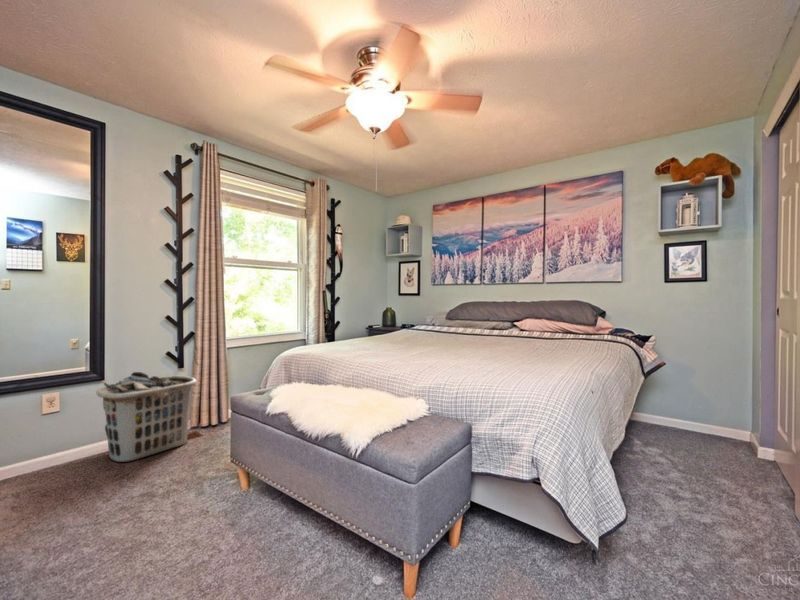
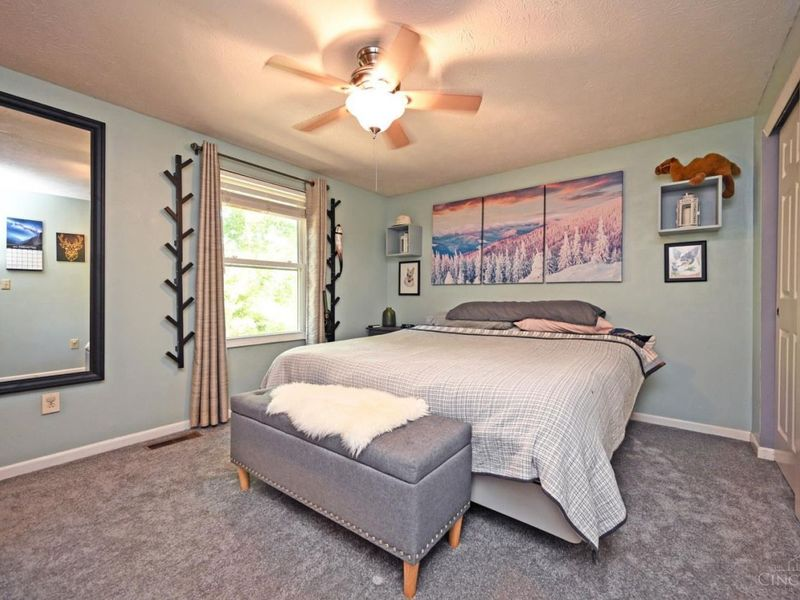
- clothes hamper [95,371,198,463]
